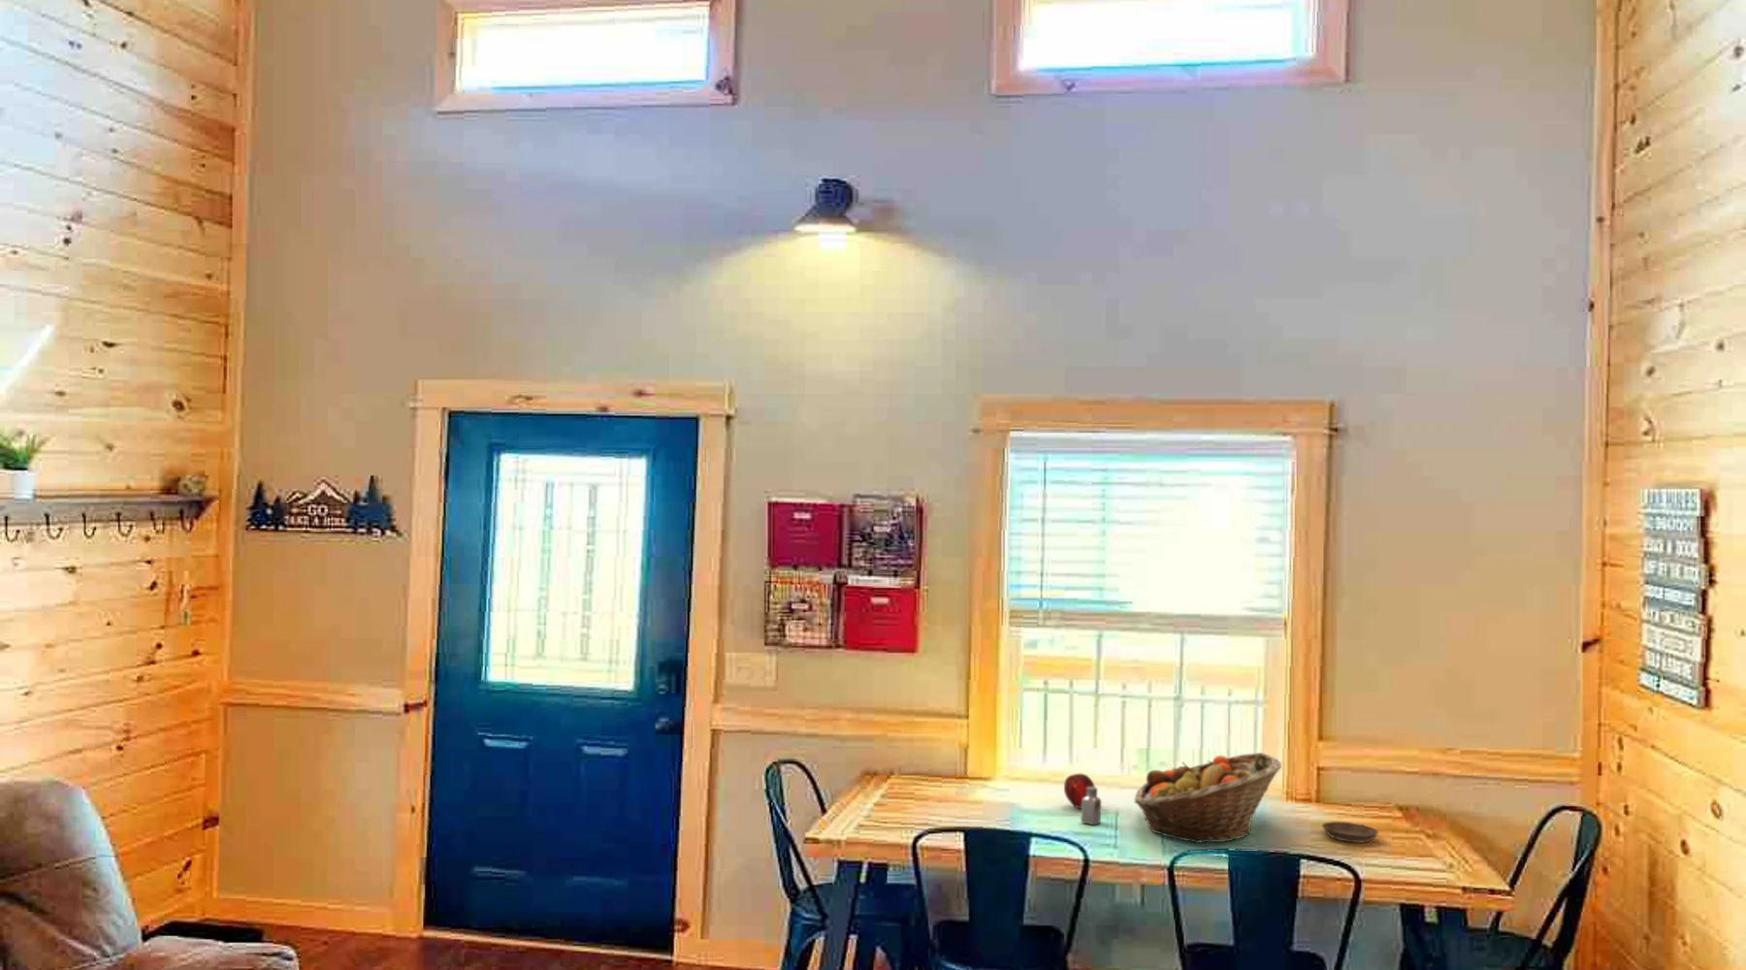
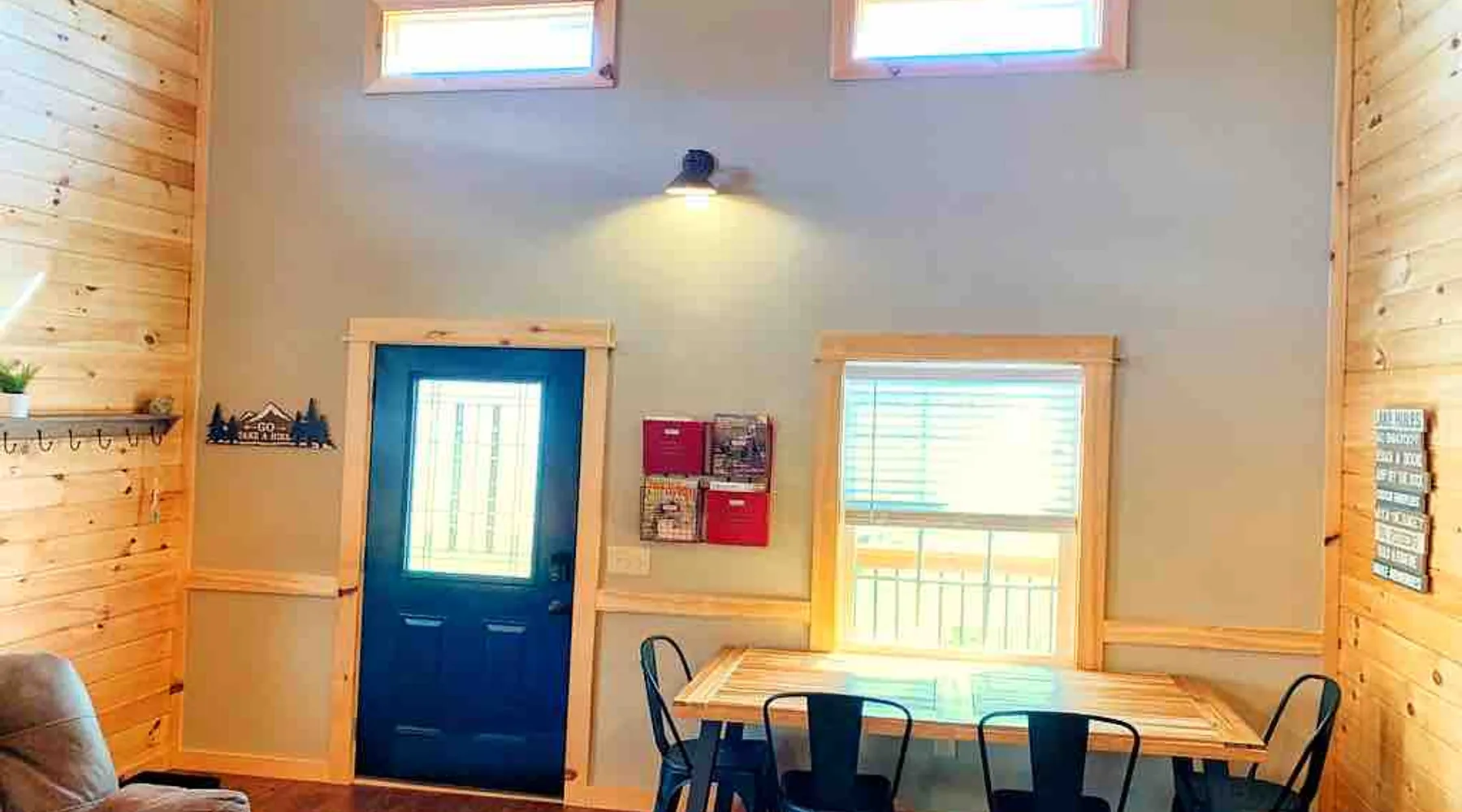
- saltshaker [1081,787,1102,825]
- fruit basket [1133,751,1283,843]
- saucer [1321,821,1379,843]
- apple [1063,773,1096,809]
